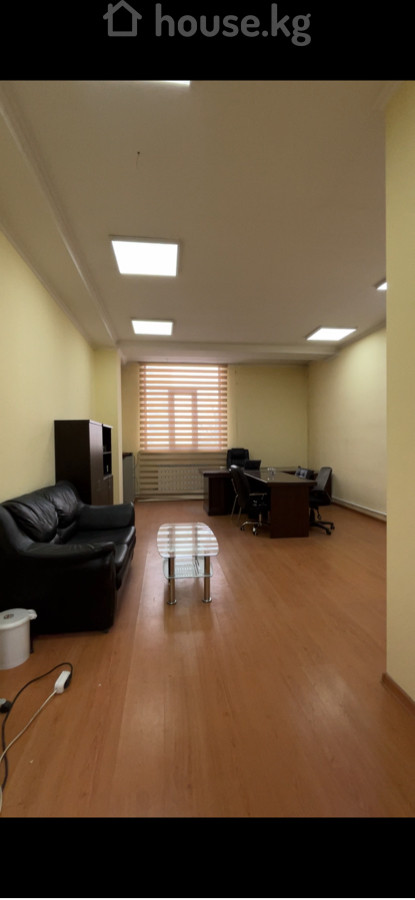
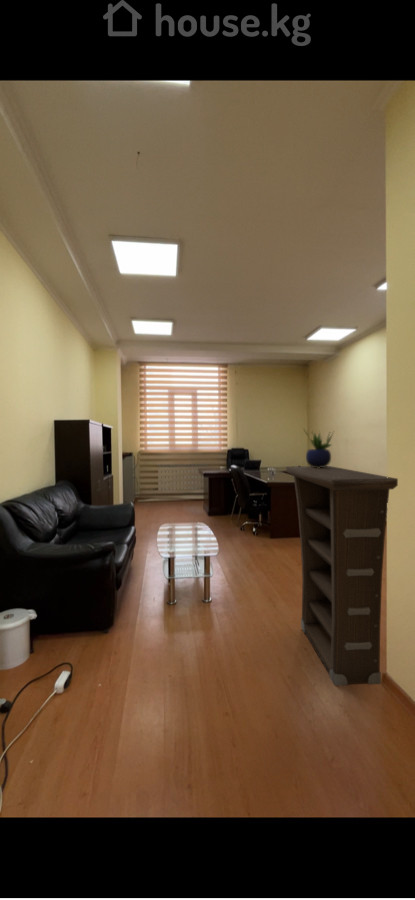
+ cabinet [285,465,399,687]
+ potted plant [303,429,335,468]
